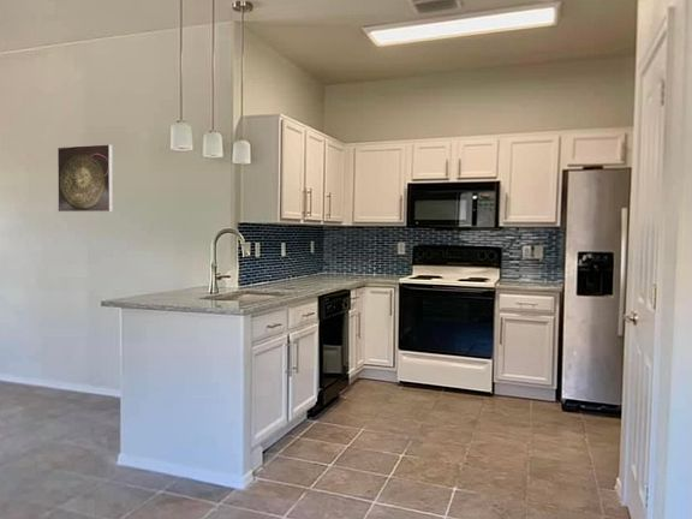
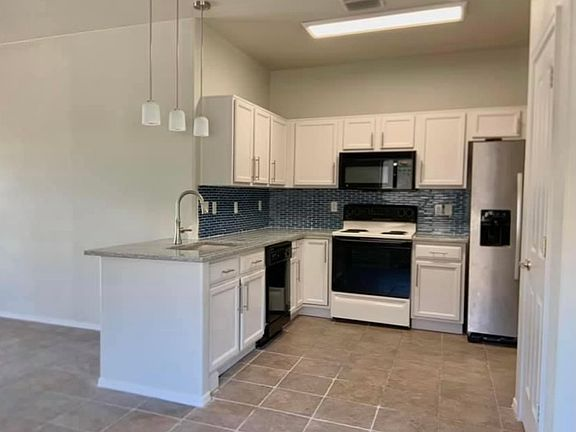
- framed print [56,143,114,213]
